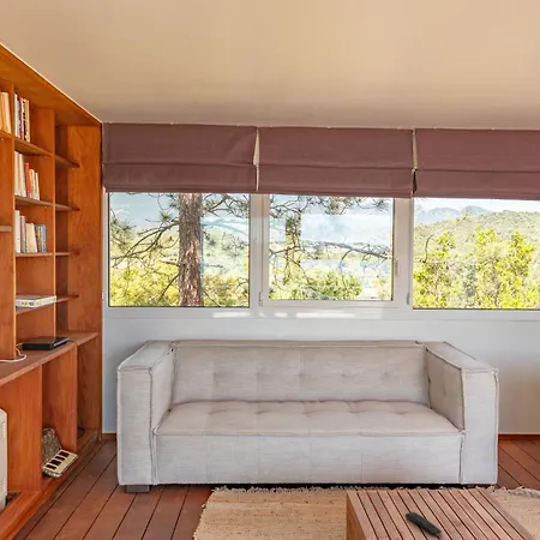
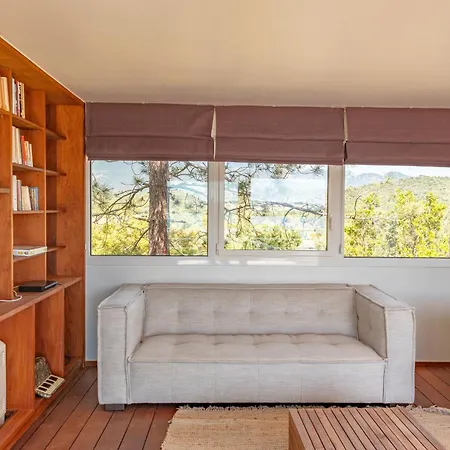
- remote control [404,511,443,538]
